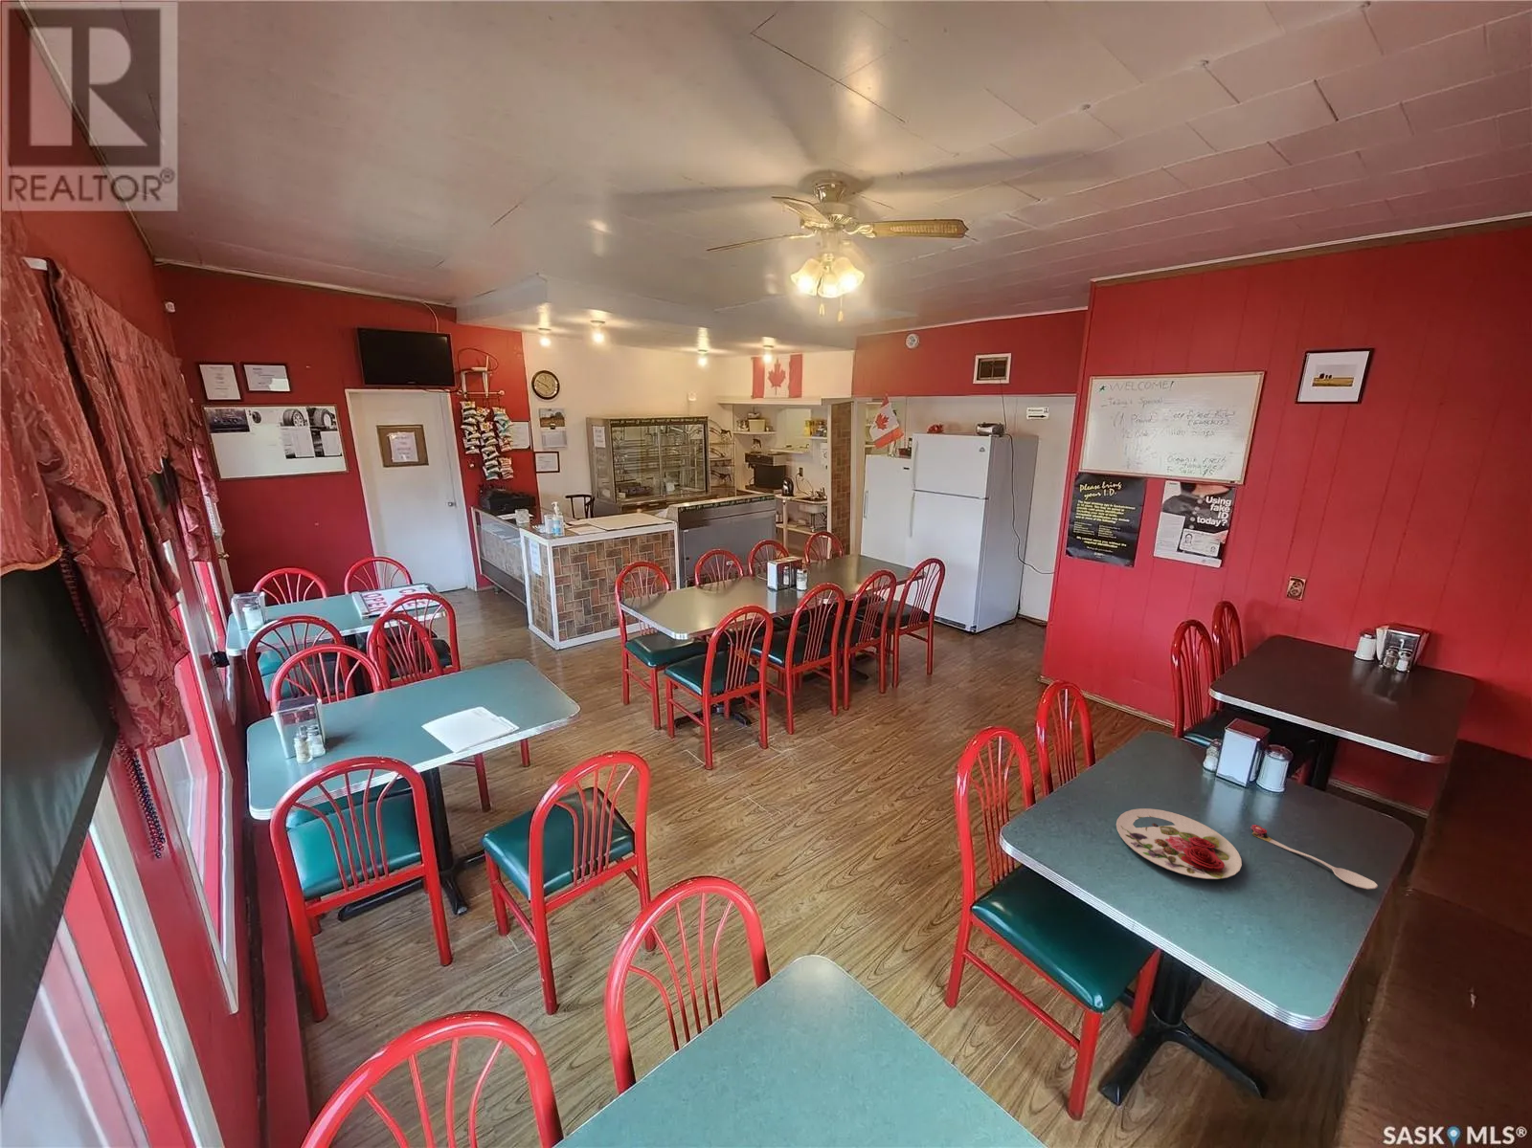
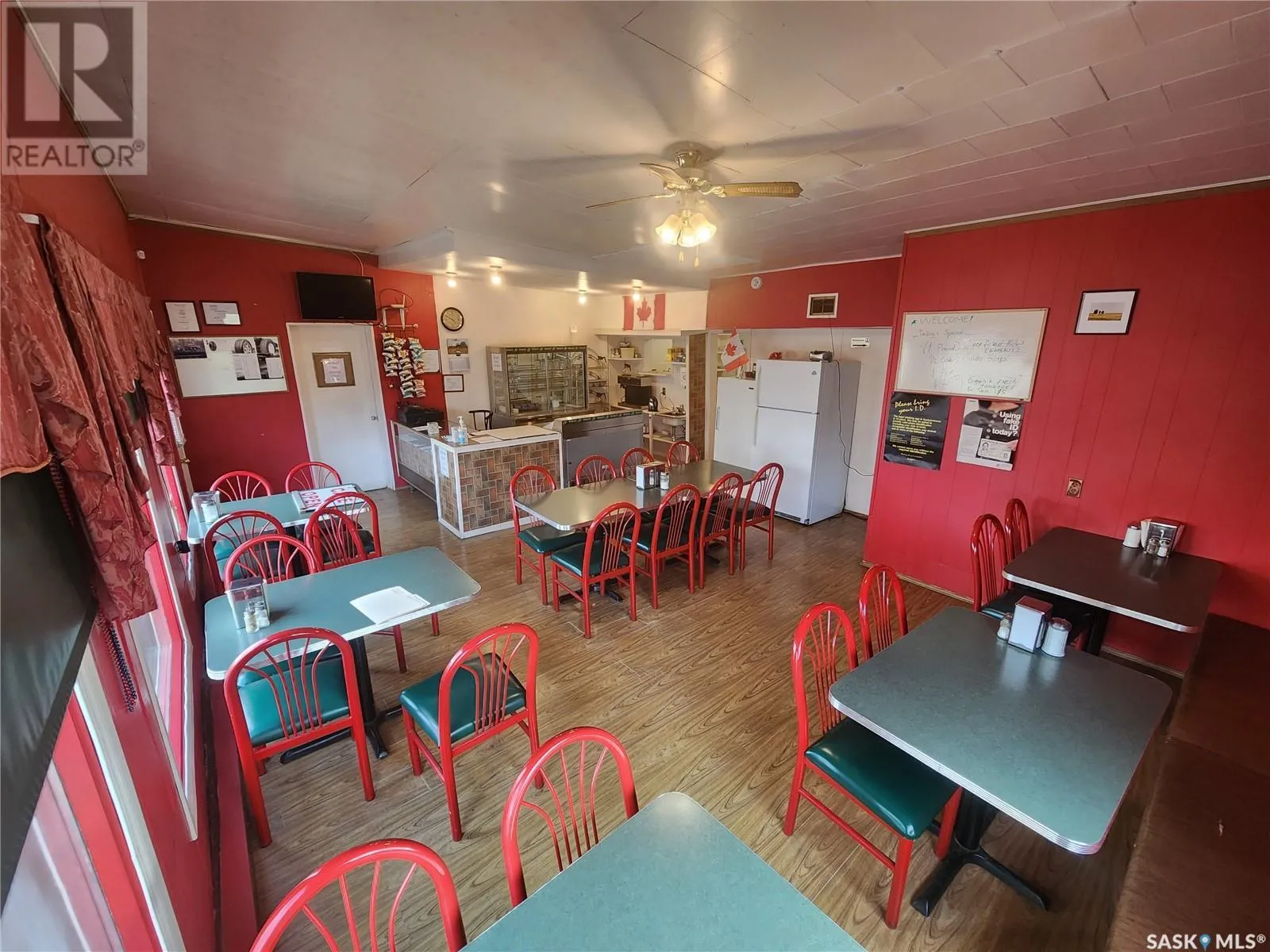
- plate [1116,808,1242,880]
- spoon [1250,824,1379,890]
